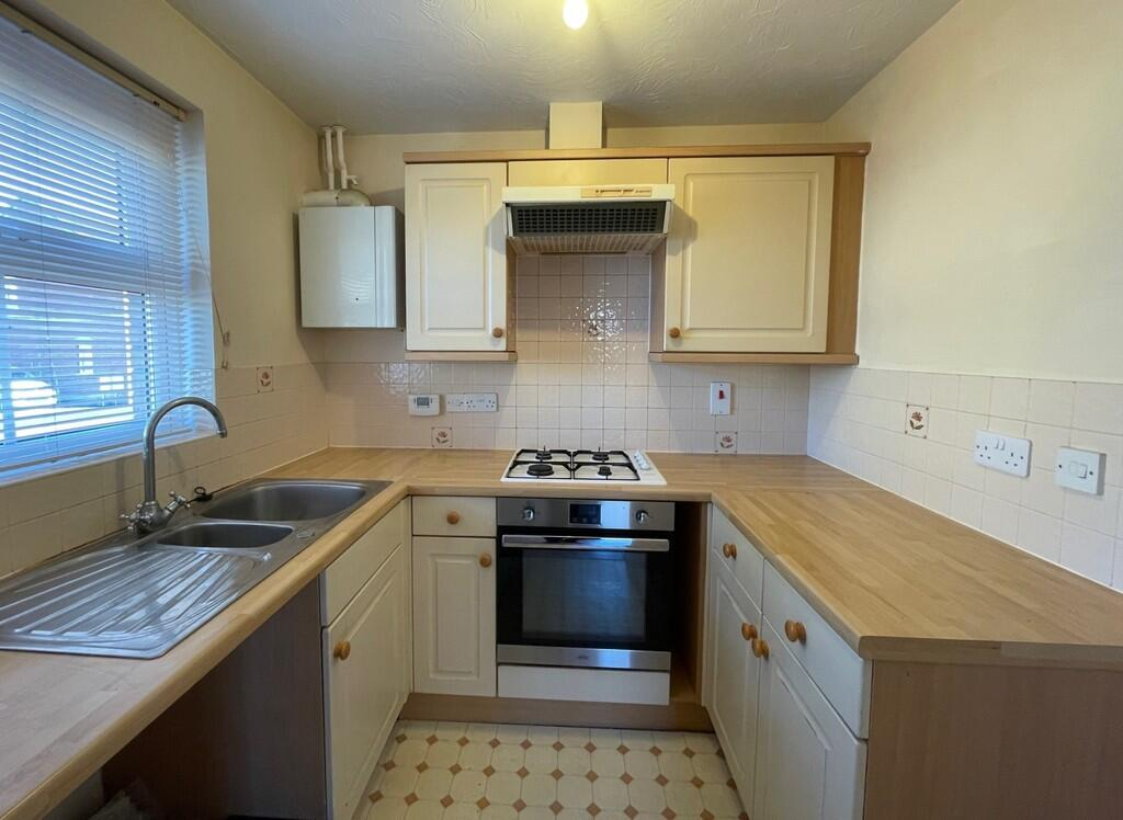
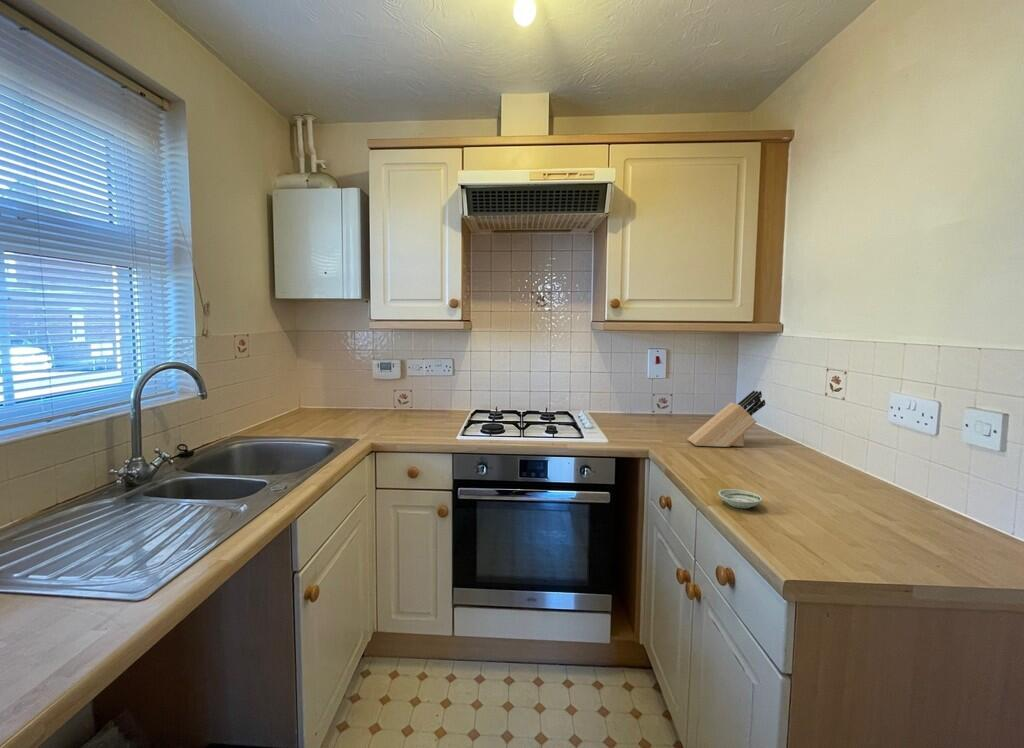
+ saucer [717,488,764,509]
+ knife block [687,390,766,448]
